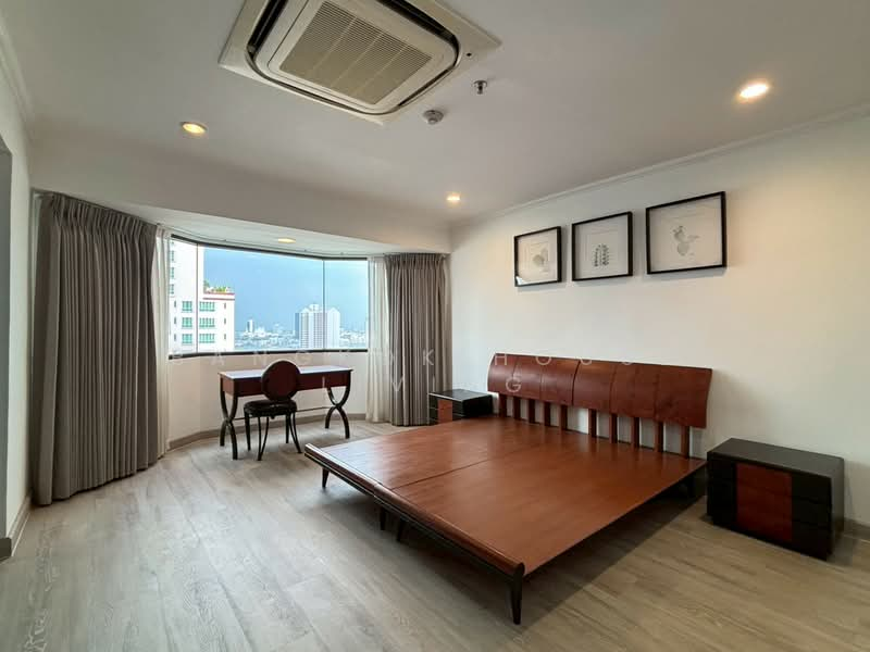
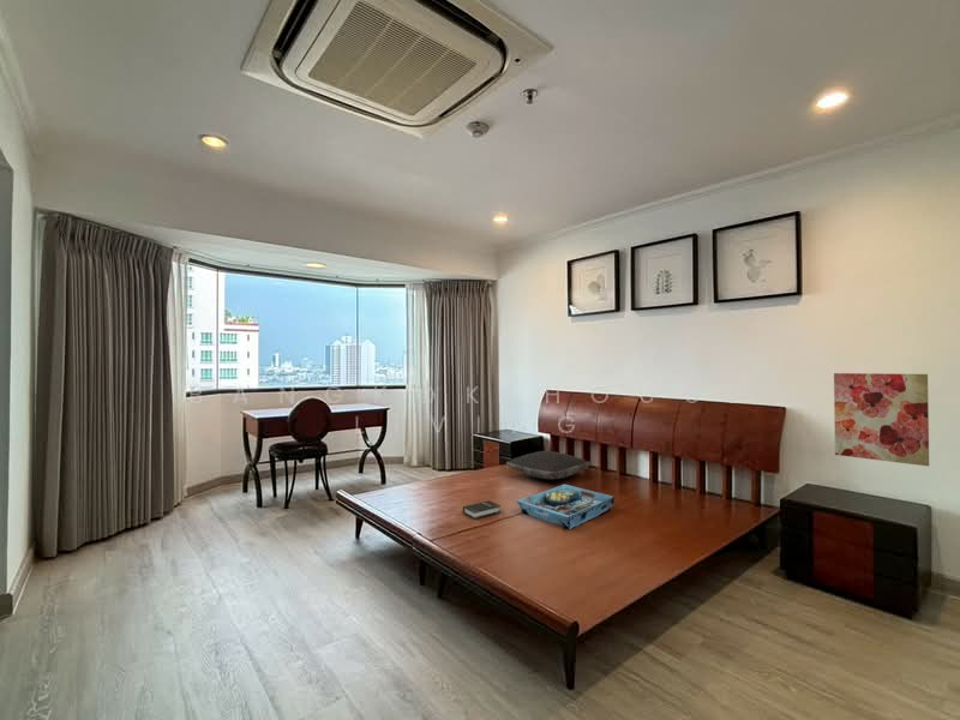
+ hardback book [462,499,502,521]
+ wall art [833,372,930,468]
+ pillow [505,450,593,480]
+ serving tray [515,484,616,530]
